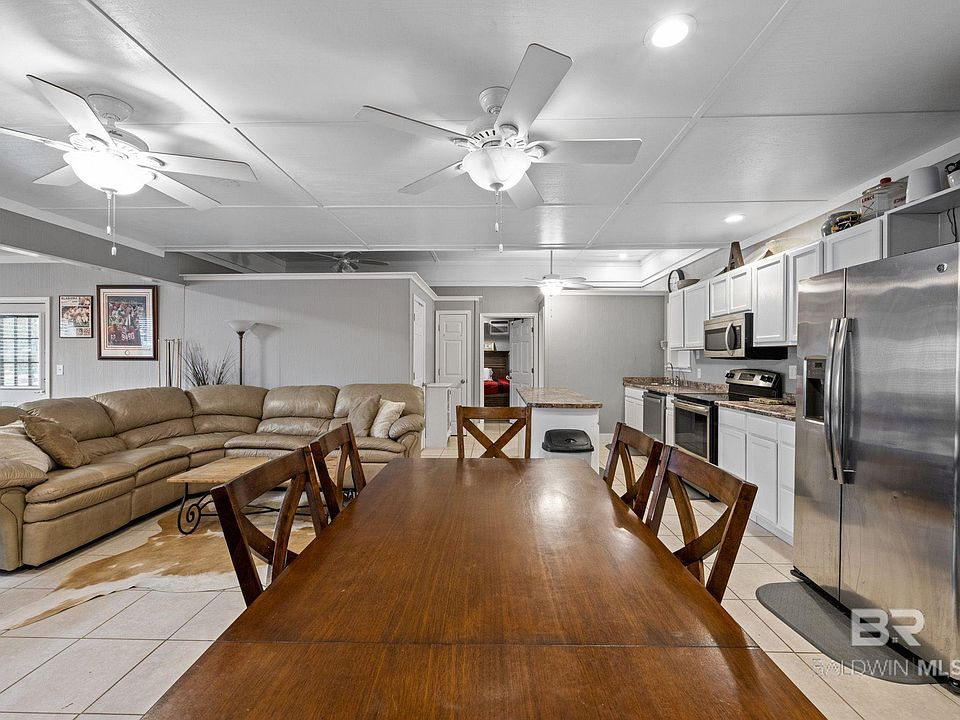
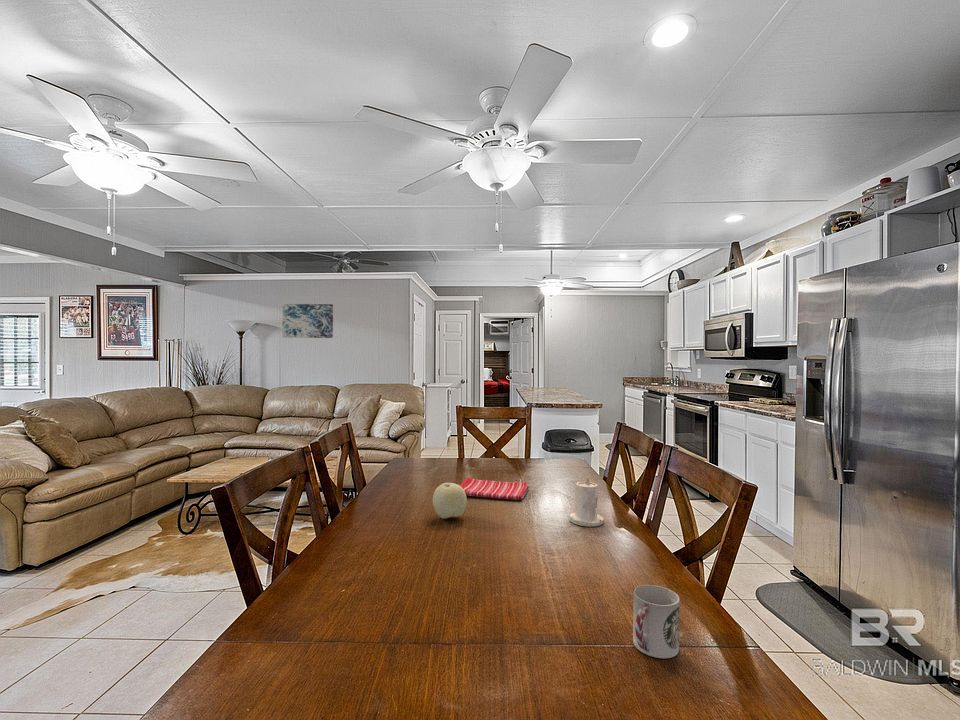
+ dish towel [459,477,530,501]
+ candle [569,477,605,527]
+ wall art [281,303,334,339]
+ cup [632,584,680,659]
+ fruit [432,482,468,520]
